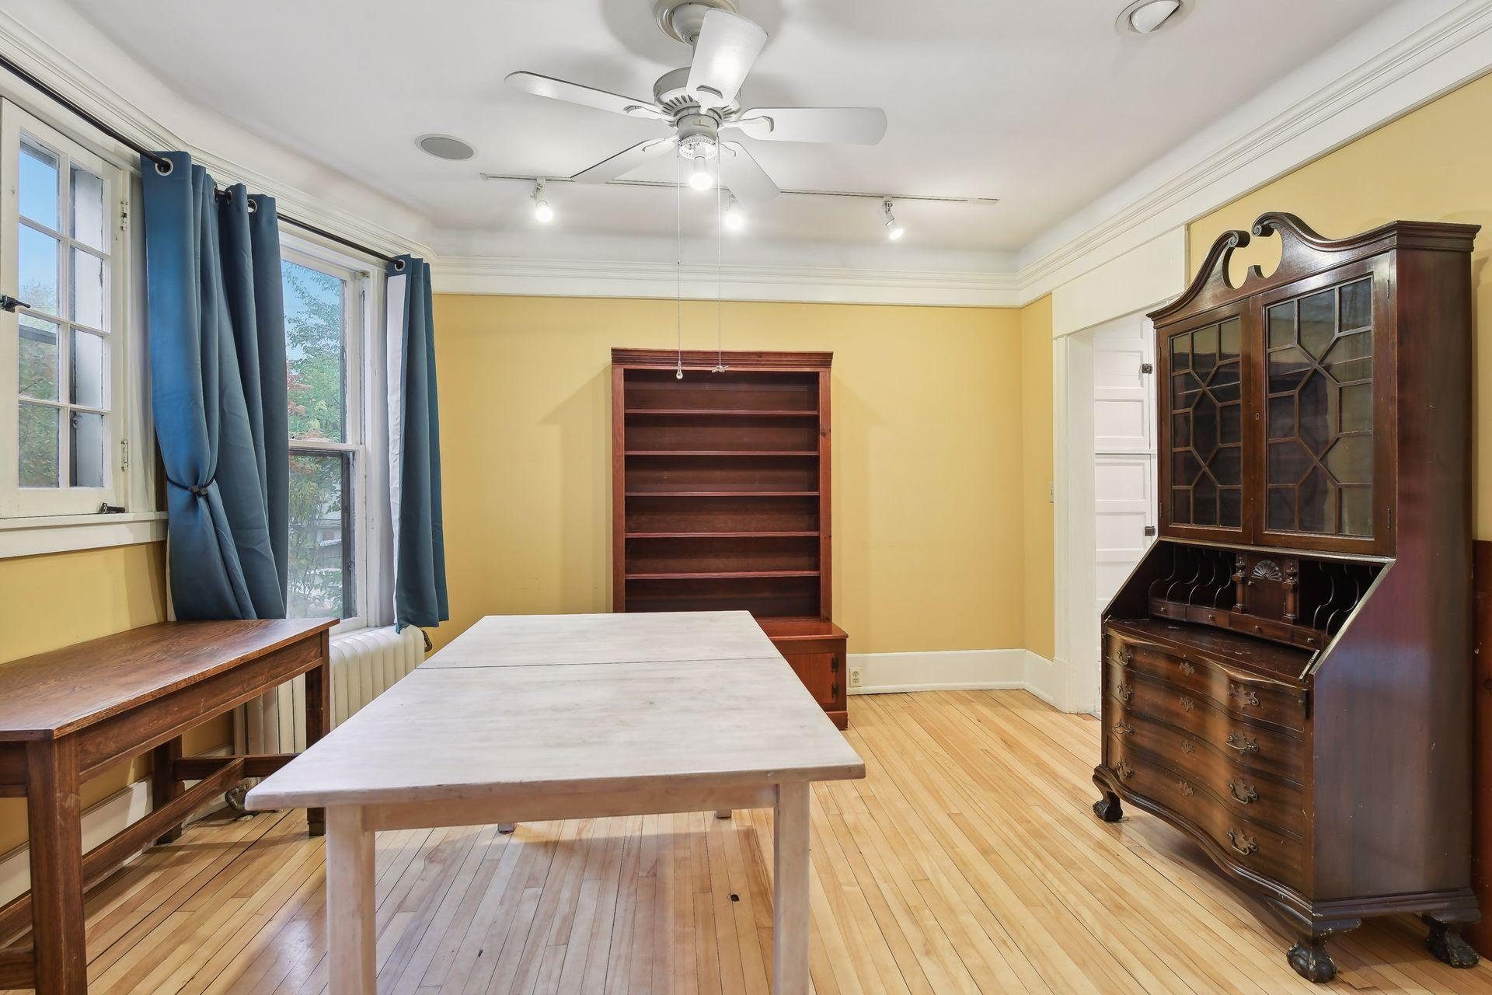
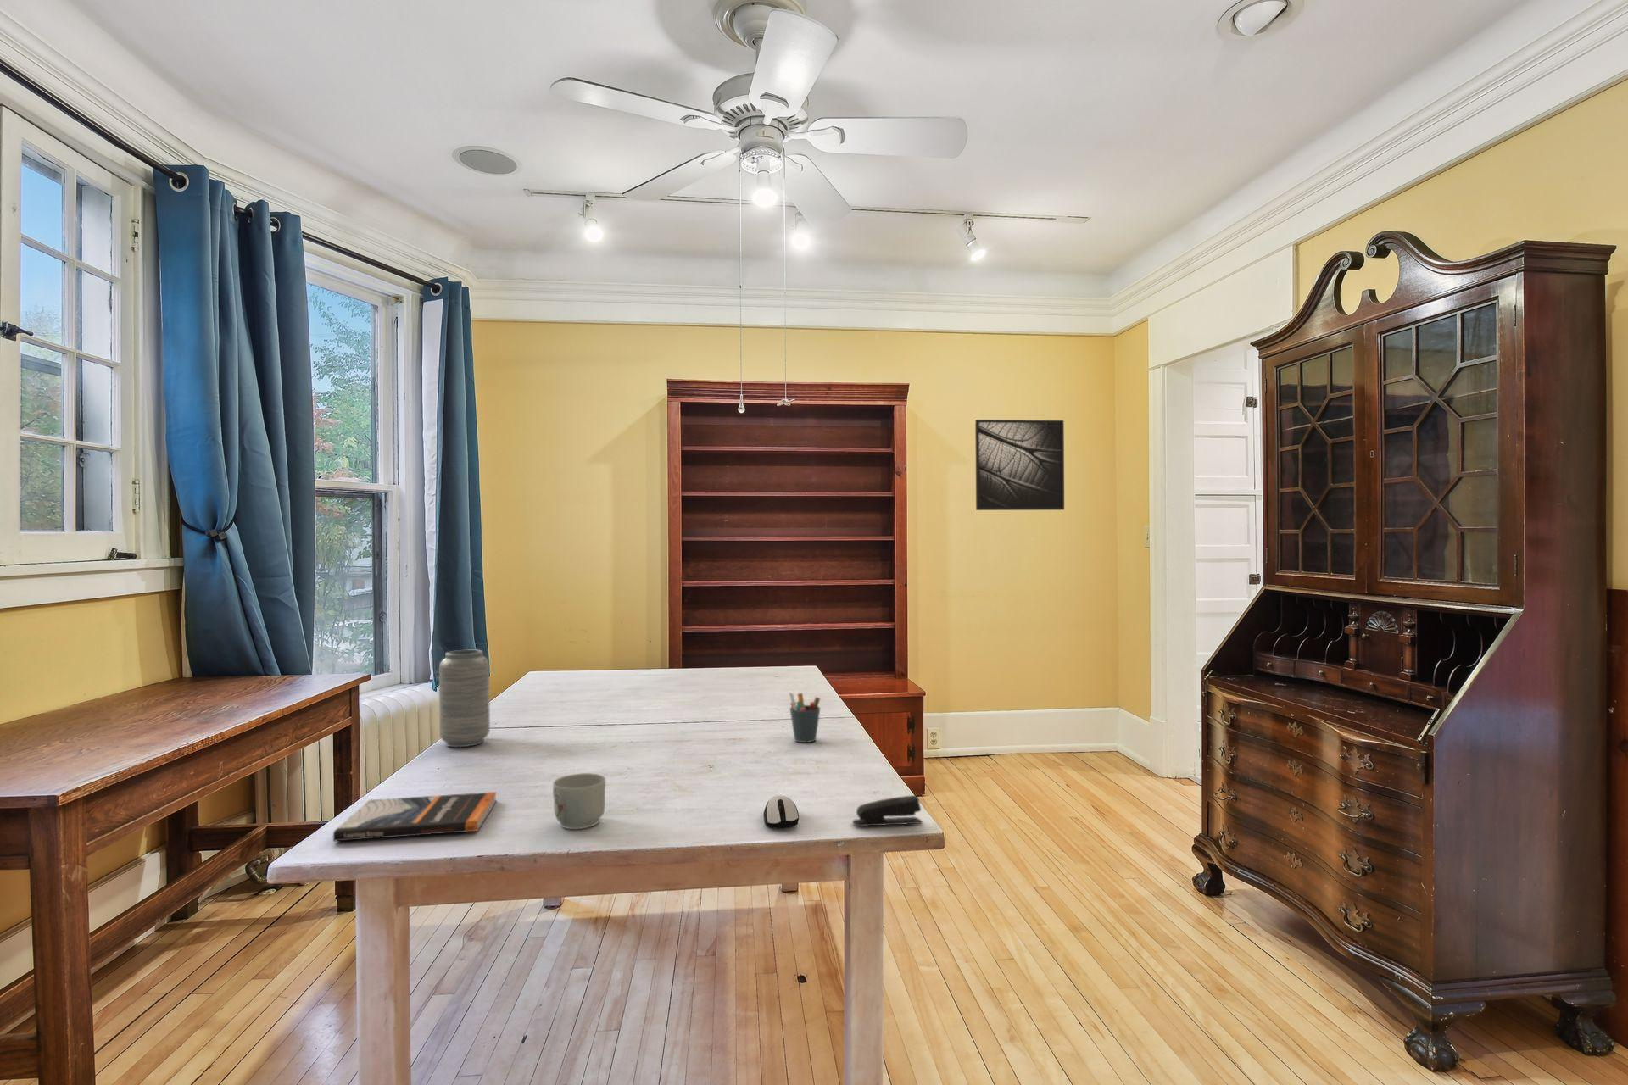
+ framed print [974,419,1065,511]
+ pen holder [789,691,821,744]
+ mug [552,773,606,829]
+ stapler [852,794,923,827]
+ vase [438,649,491,747]
+ book [332,791,498,843]
+ computer mouse [762,794,799,829]
